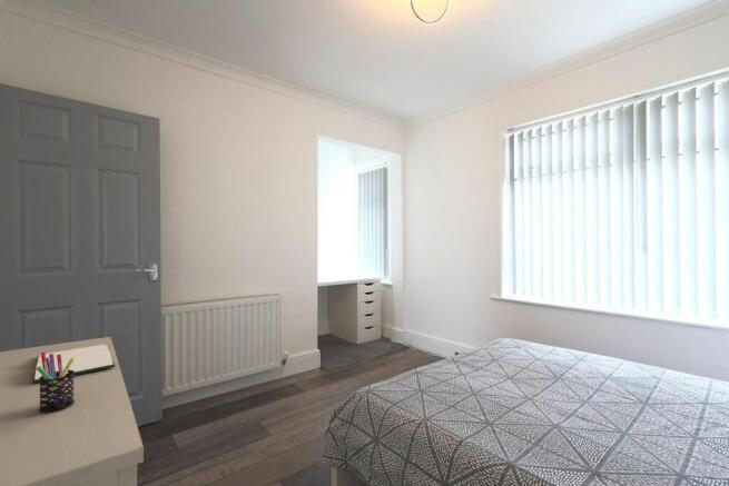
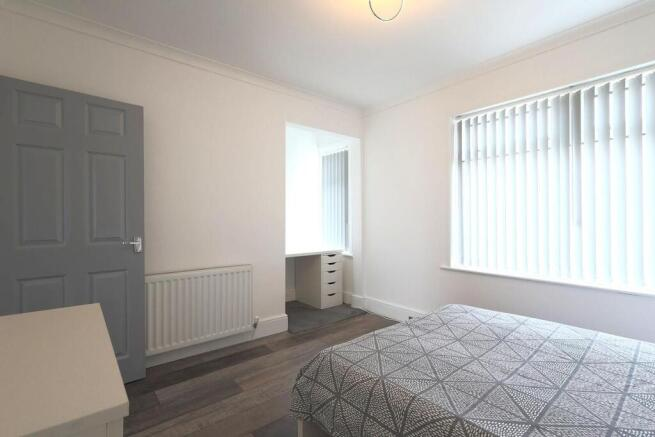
- pen holder [37,350,76,414]
- hardback book [32,344,116,384]
